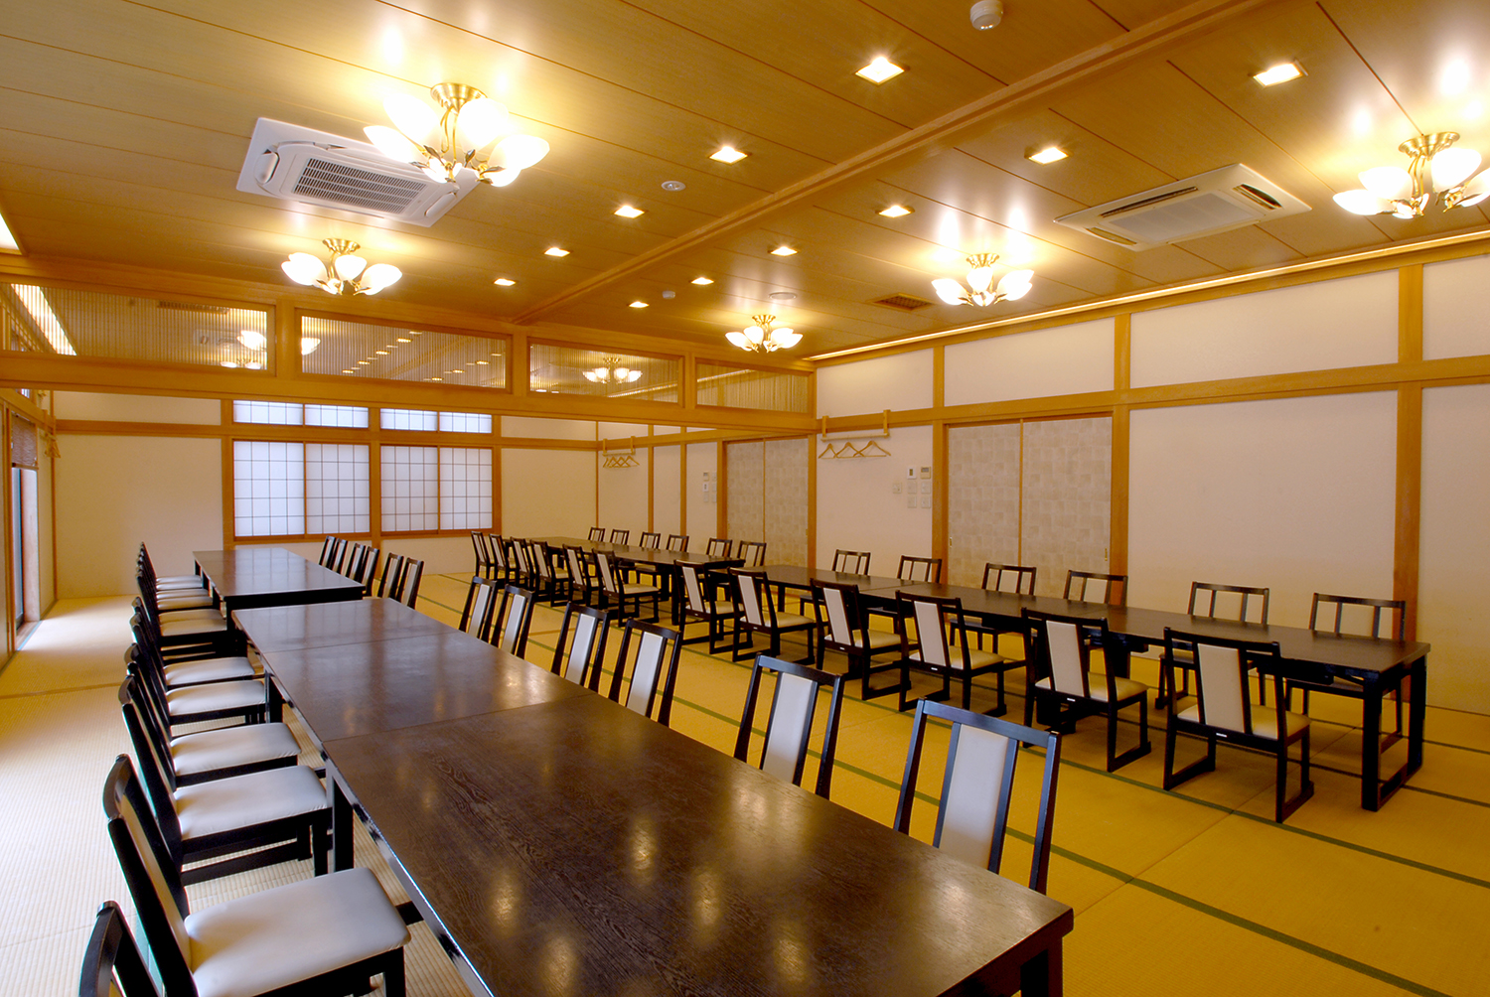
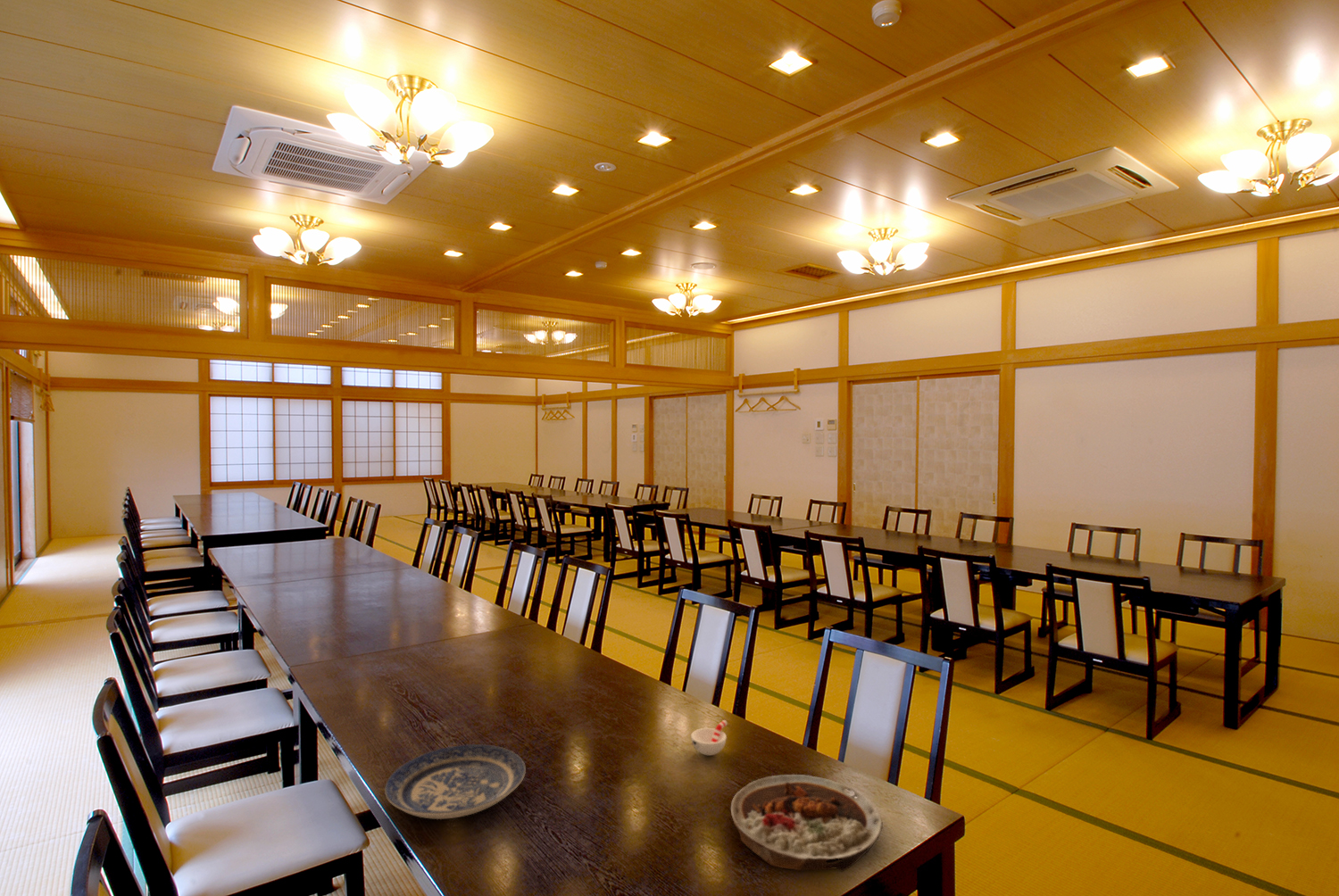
+ plate [384,743,527,820]
+ plate [730,774,884,873]
+ cup [690,719,728,756]
